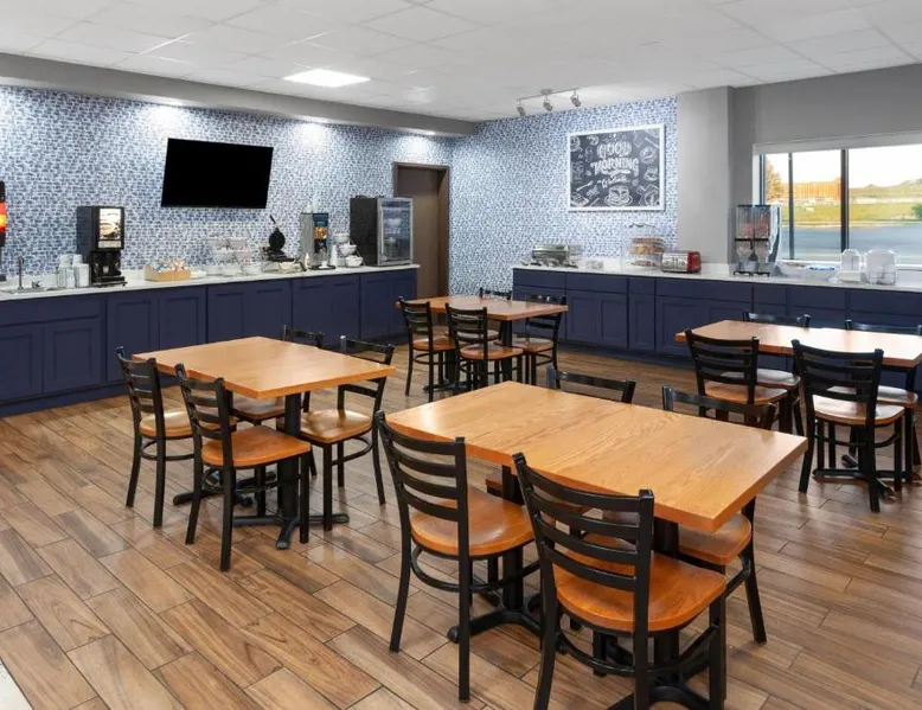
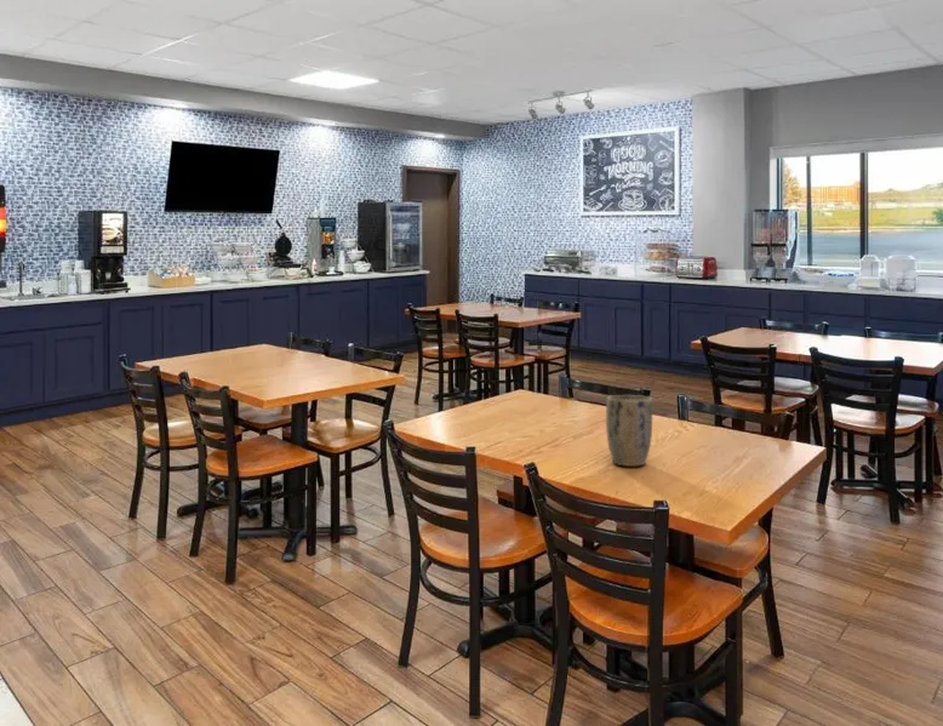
+ plant pot [605,394,653,468]
